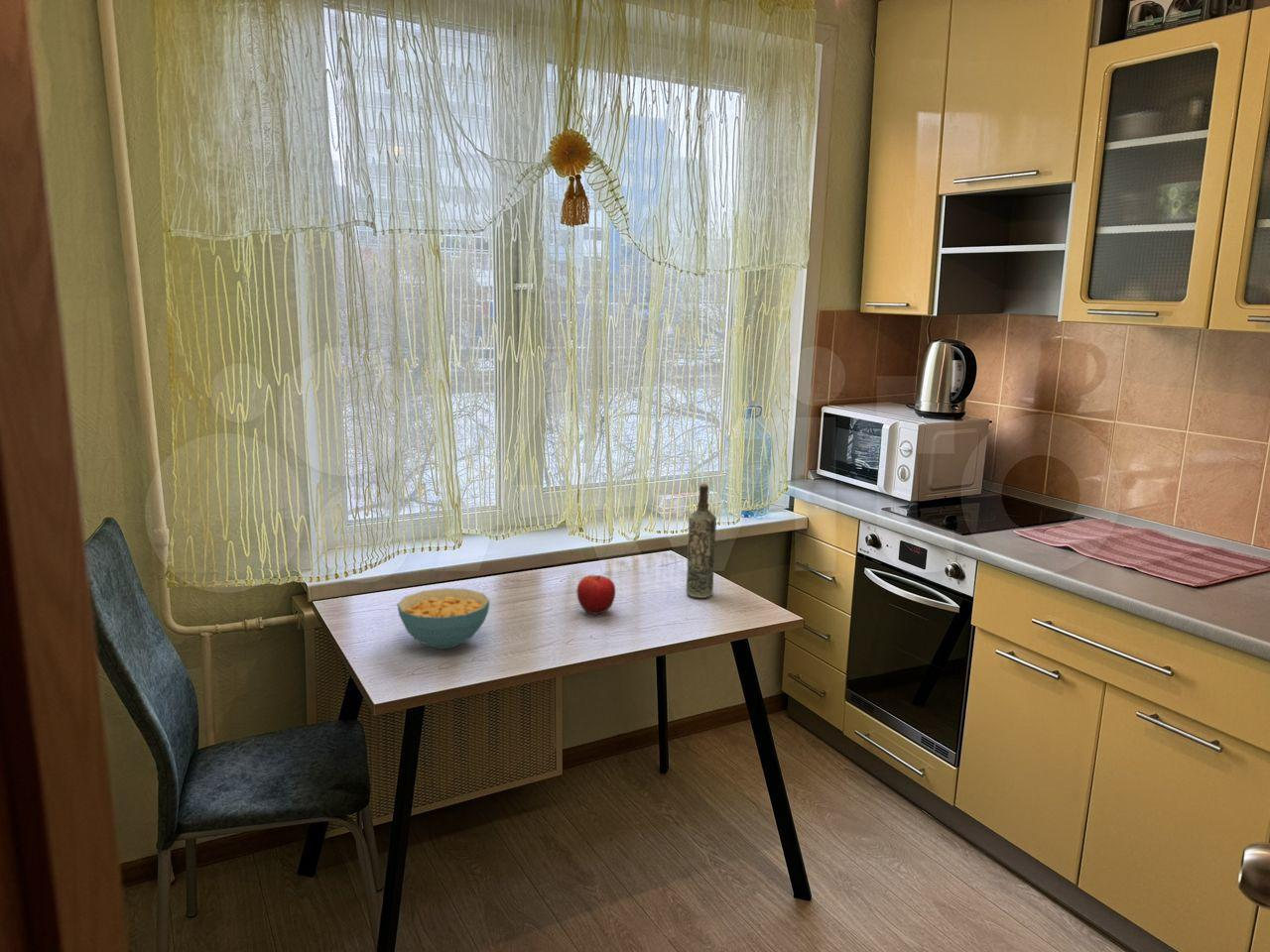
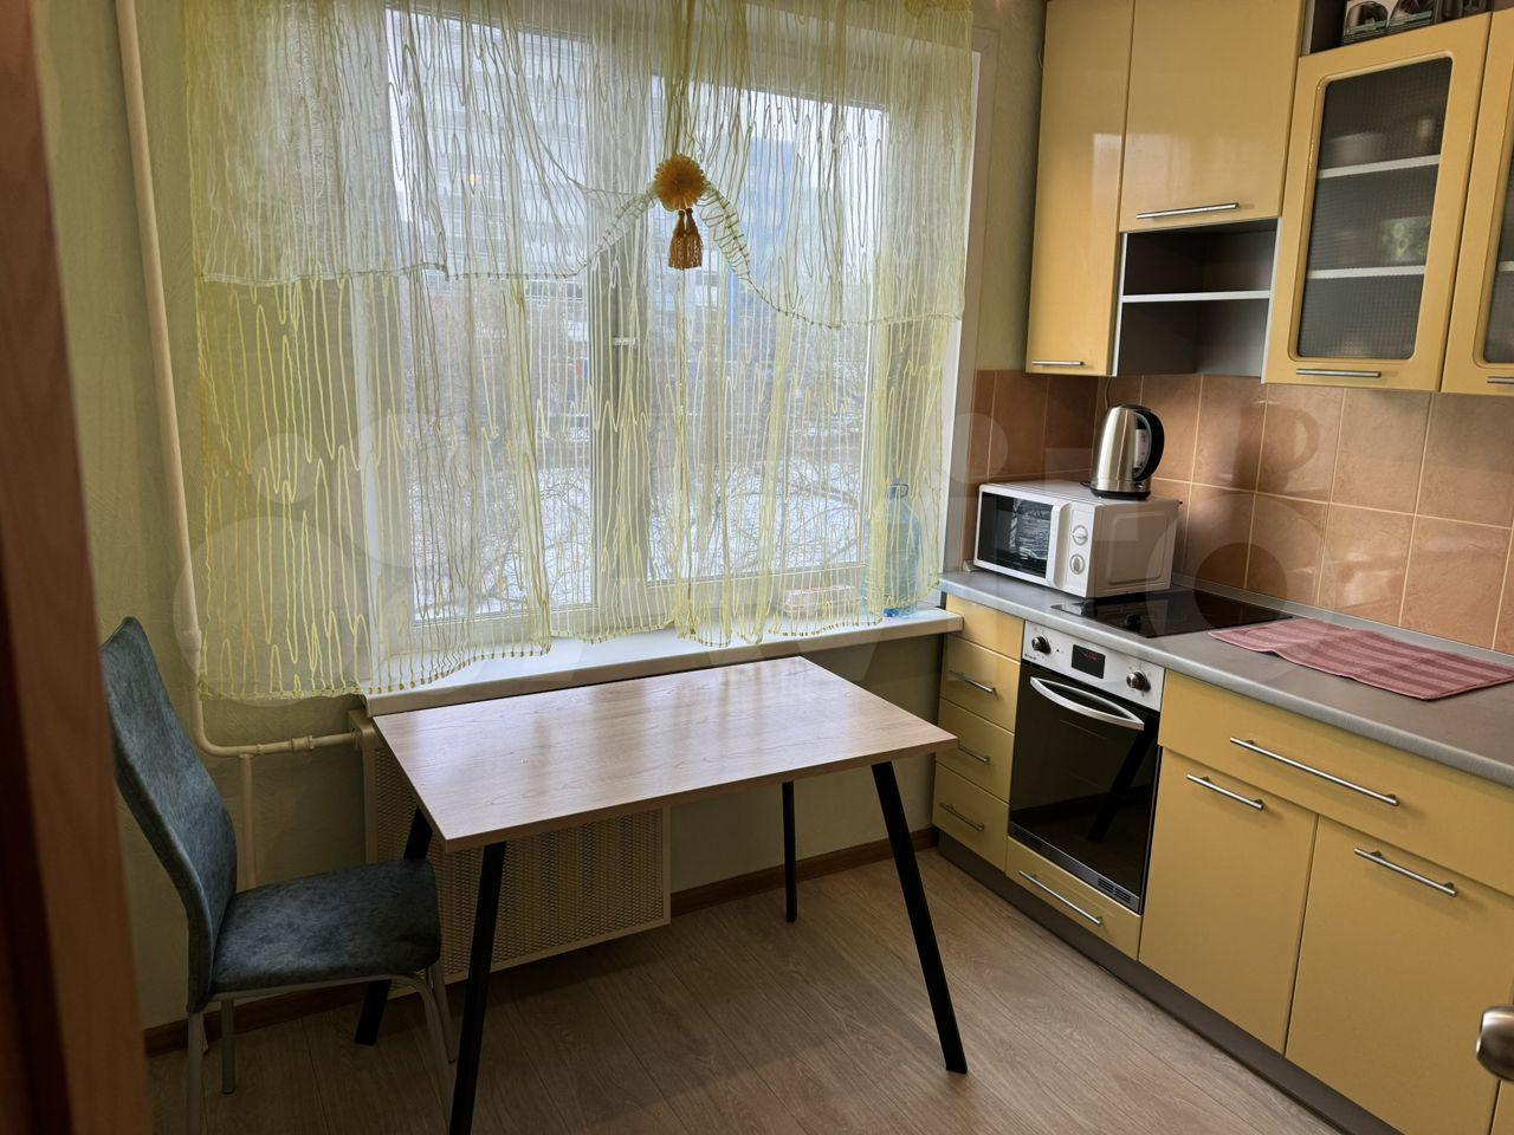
- cereal bowl [396,587,490,650]
- bottle [686,482,717,599]
- fruit [575,574,616,616]
